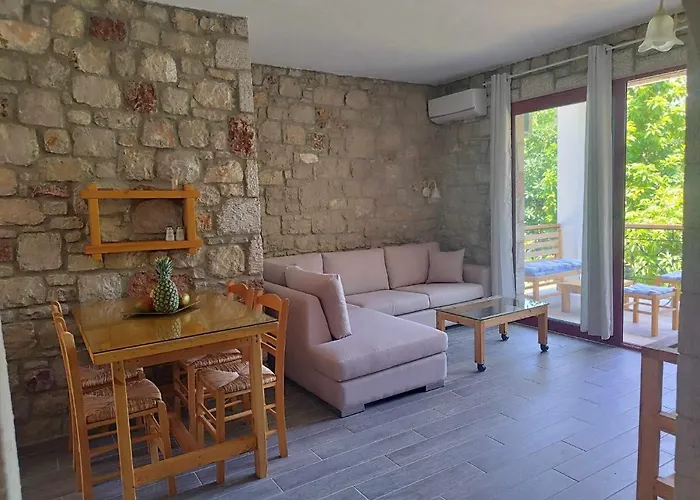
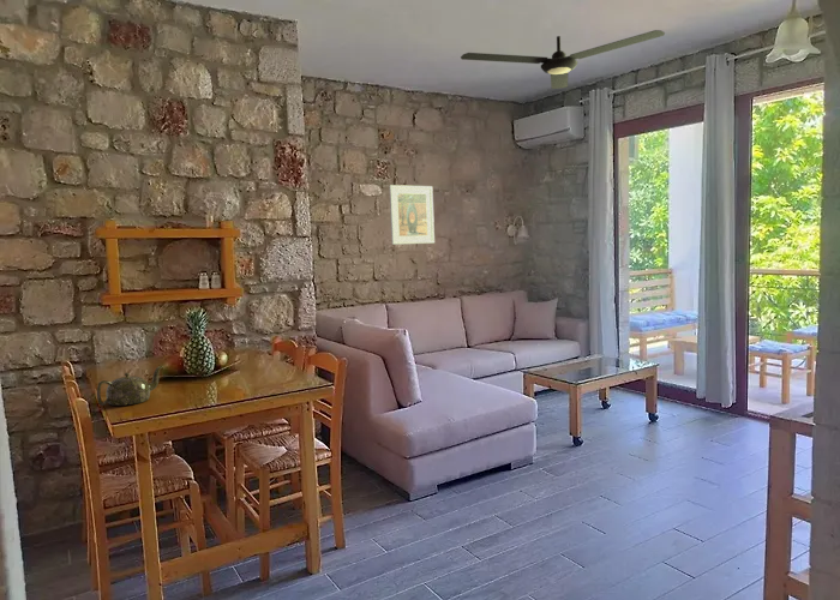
+ ceiling fan [460,29,666,90]
+ teapot [96,365,163,407]
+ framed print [388,184,436,246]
